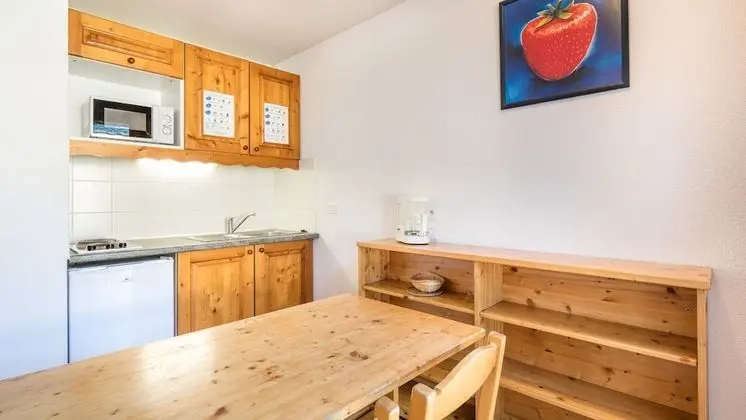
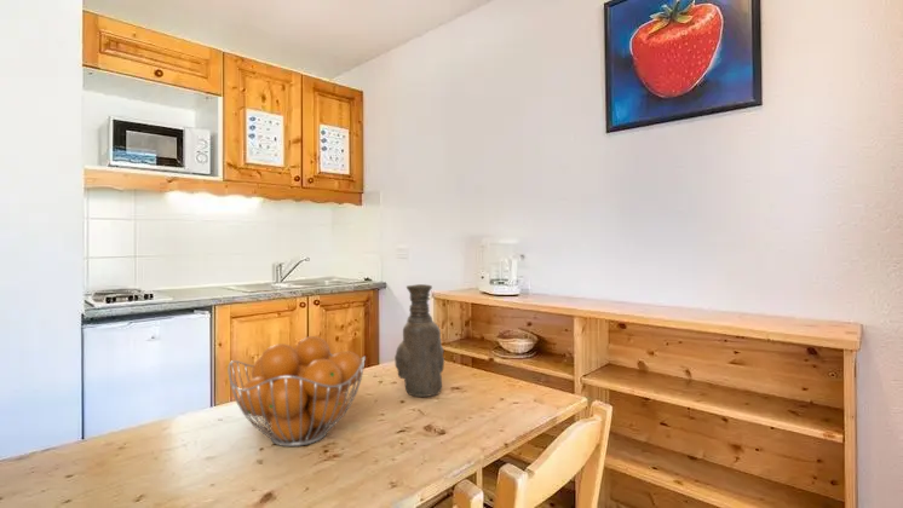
+ fruit basket [226,335,367,448]
+ vase [393,283,445,398]
